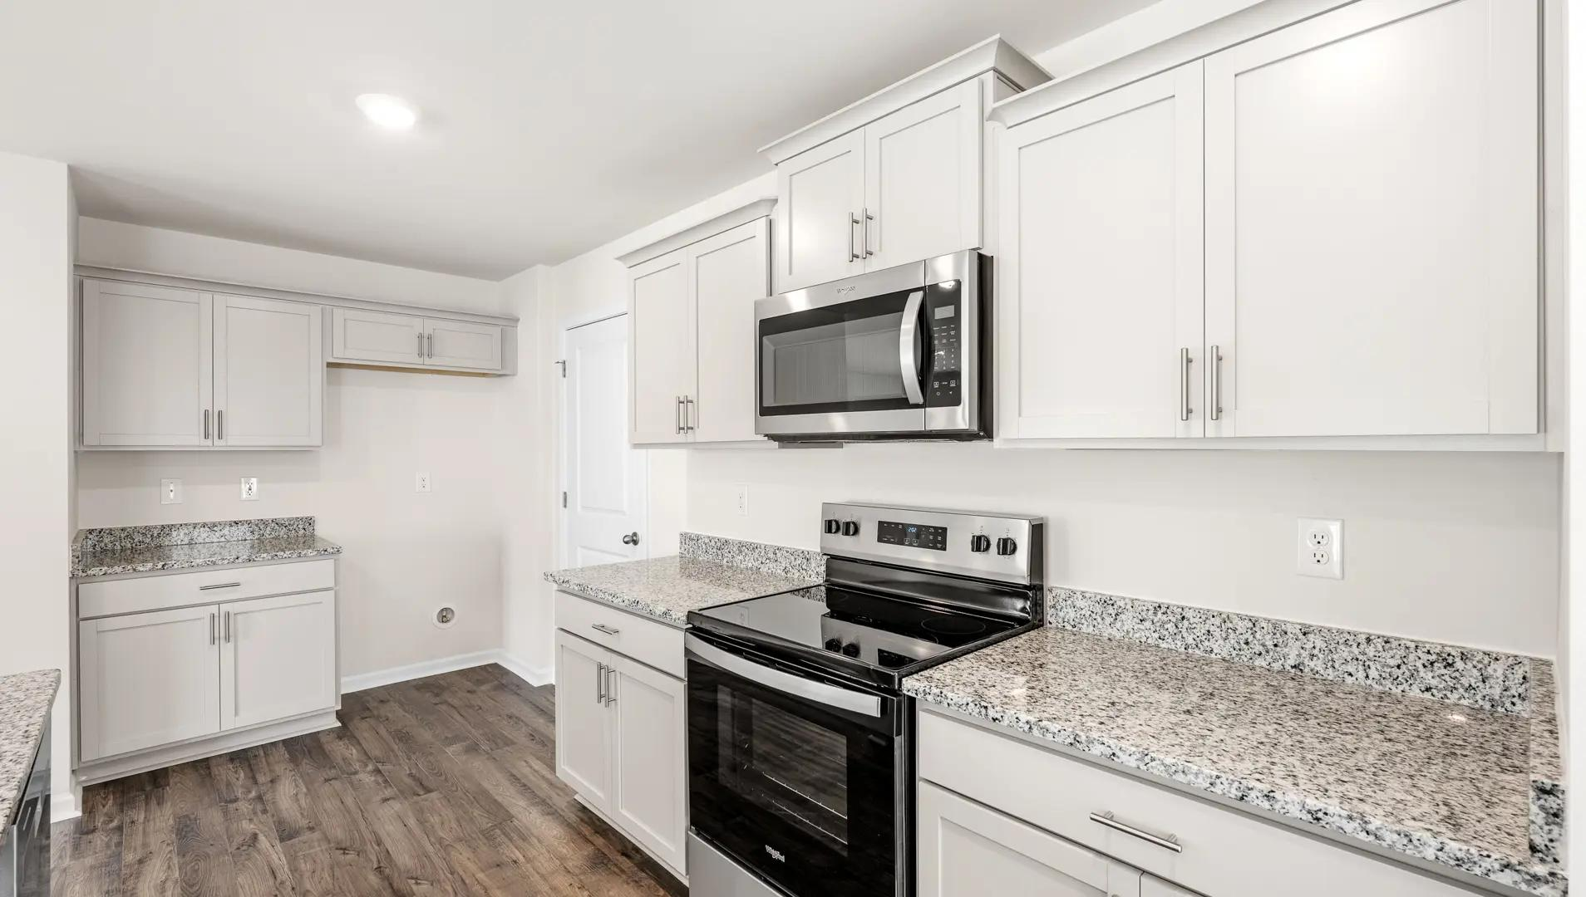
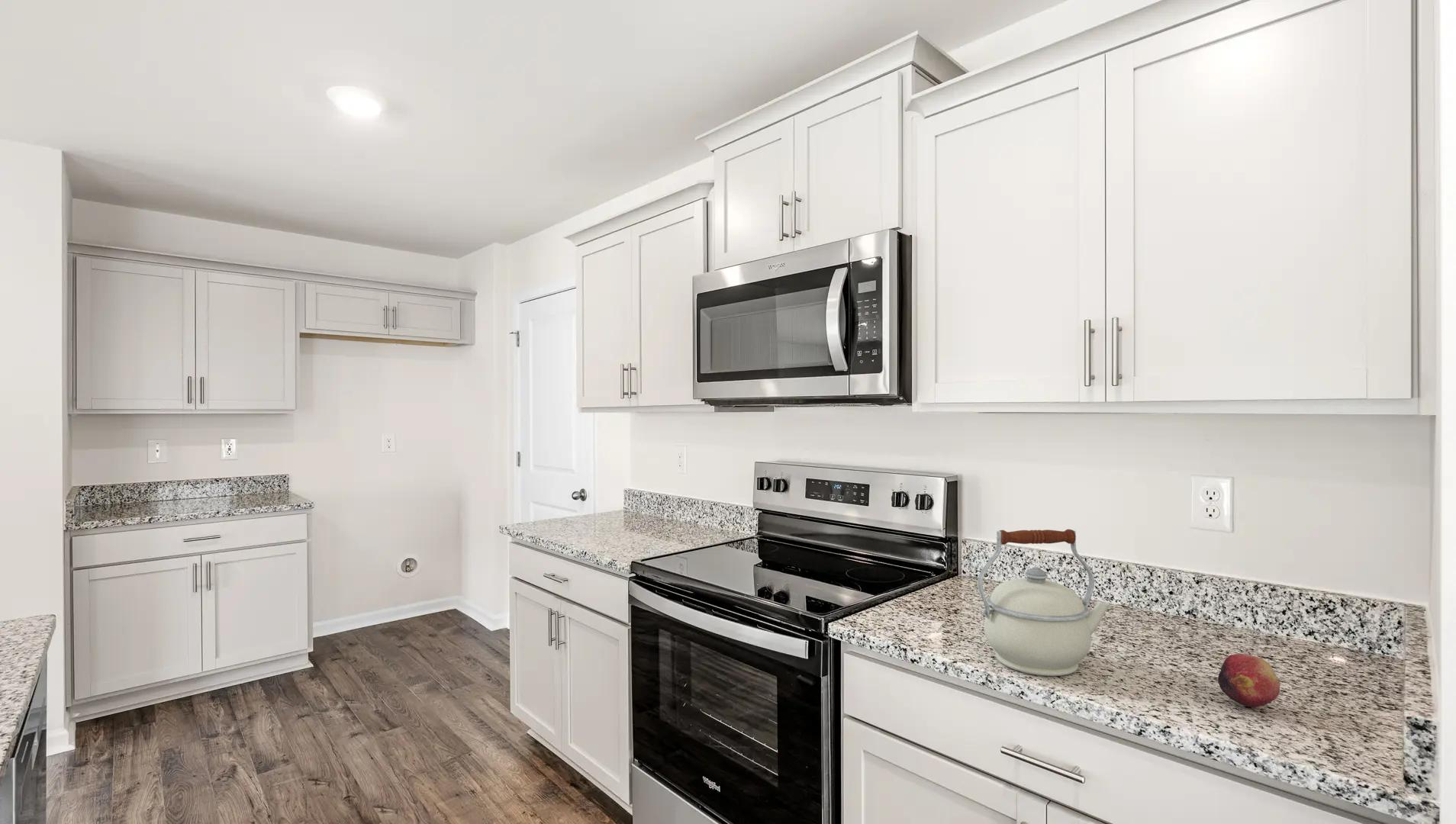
+ kettle [978,529,1110,677]
+ fruit [1217,653,1280,708]
